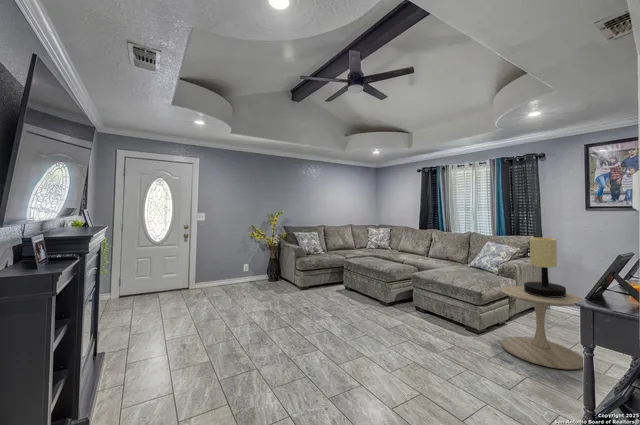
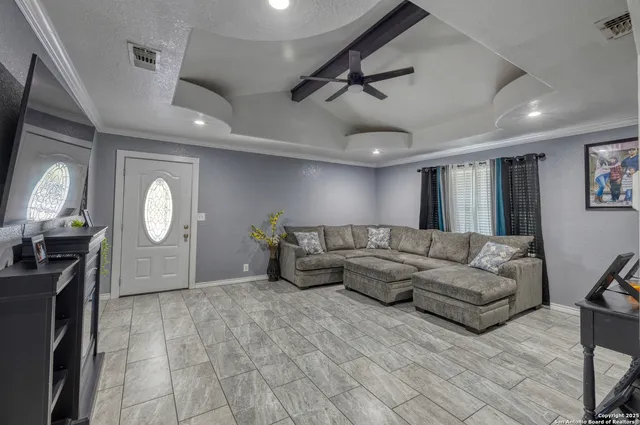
- table lamp [523,237,567,297]
- side table [500,285,584,370]
